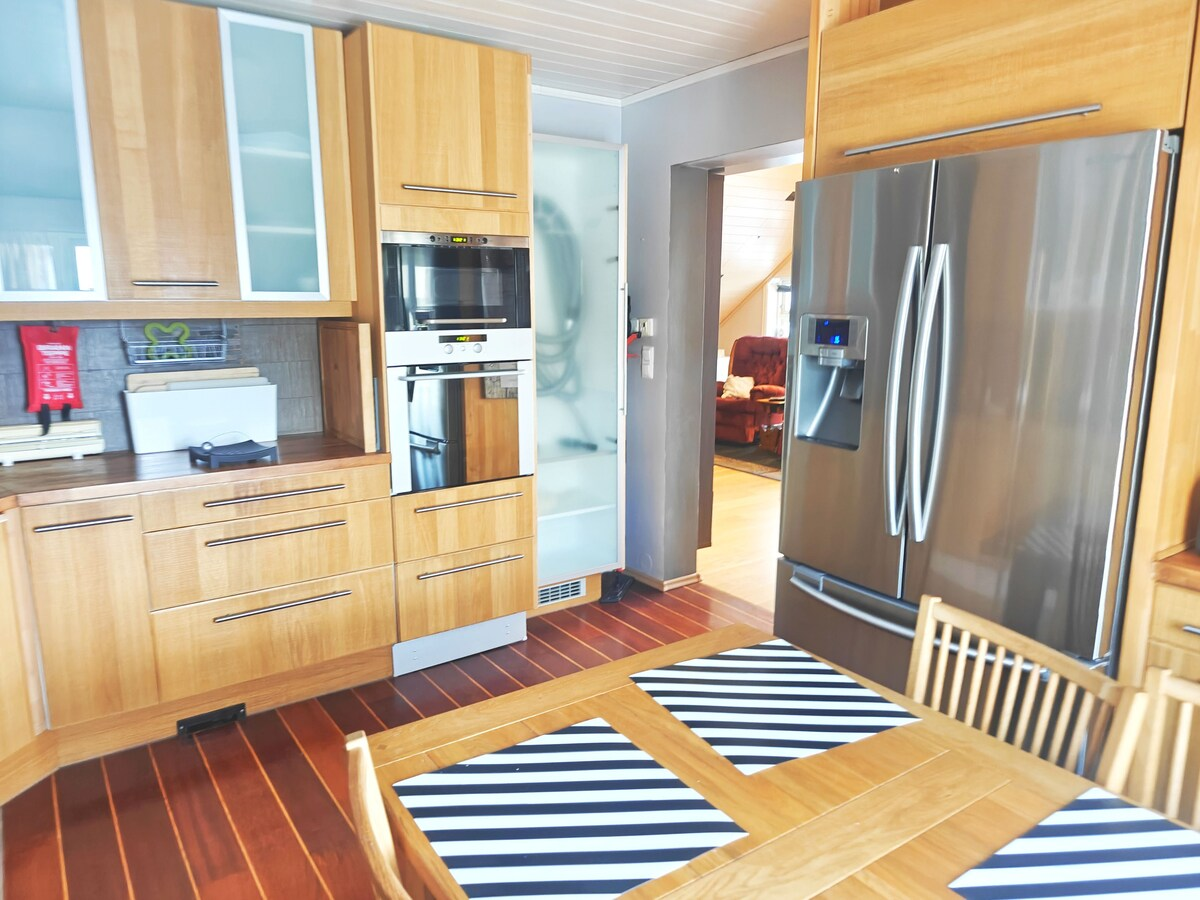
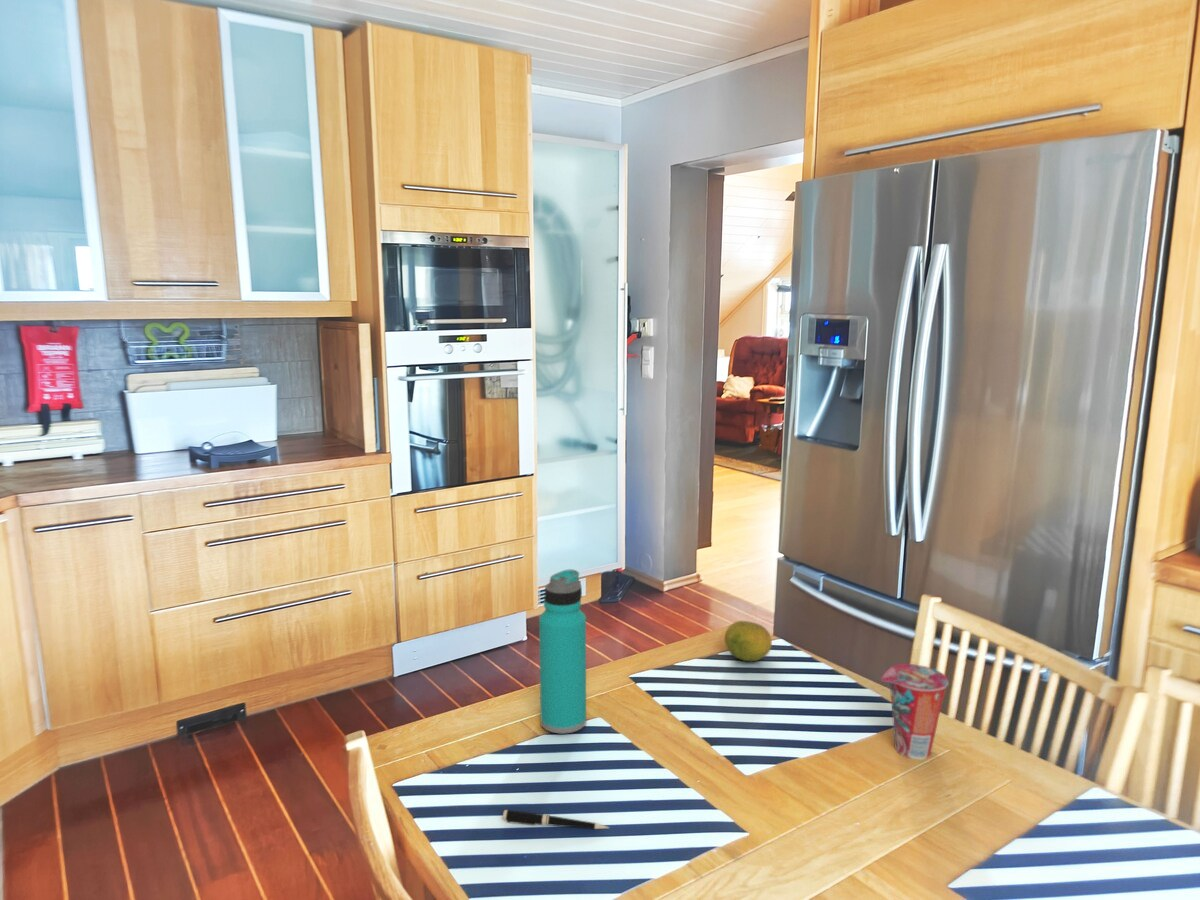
+ fruit [724,620,773,662]
+ cup [880,663,950,760]
+ water bottle [538,568,587,735]
+ pen [502,809,610,830]
